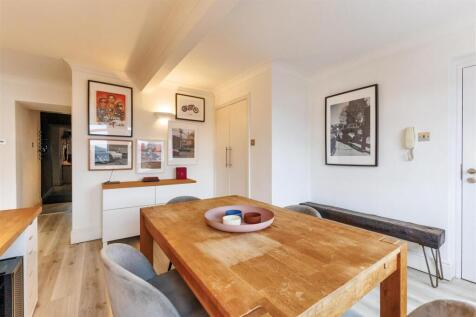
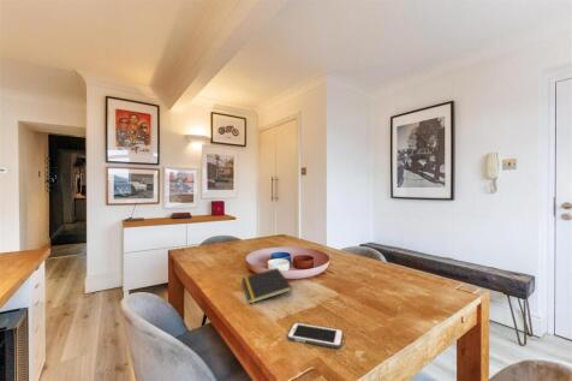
+ cell phone [286,322,344,350]
+ notepad [240,267,293,305]
